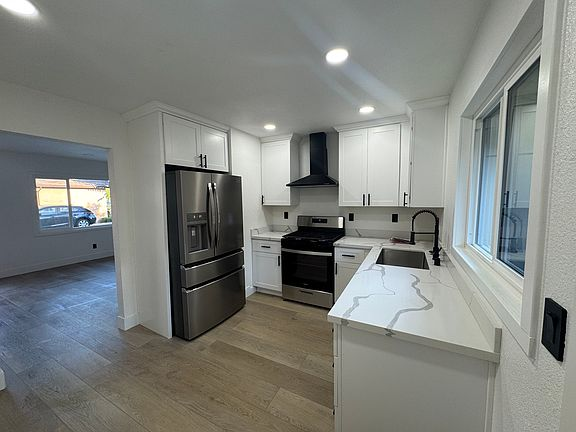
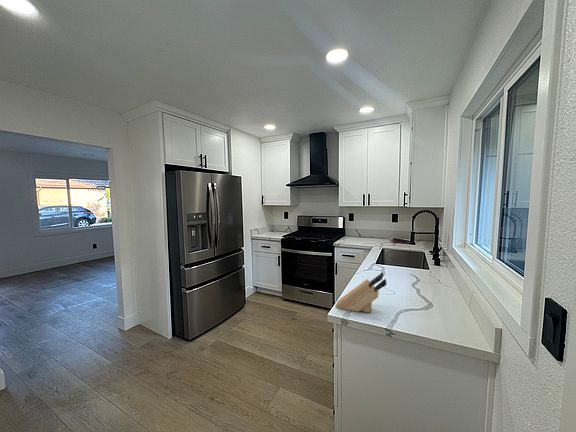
+ knife block [334,272,387,313]
